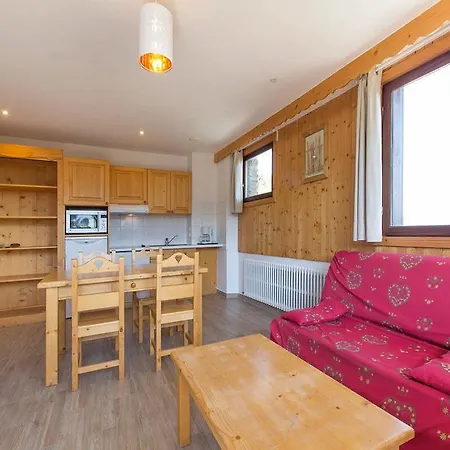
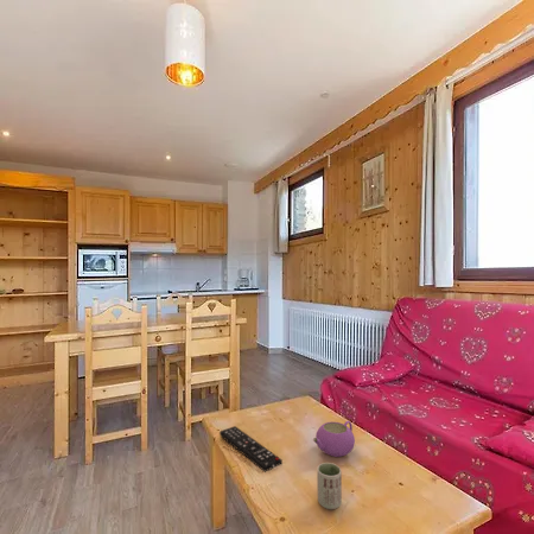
+ cup [316,462,343,510]
+ remote control [218,425,284,472]
+ teapot [312,420,356,458]
